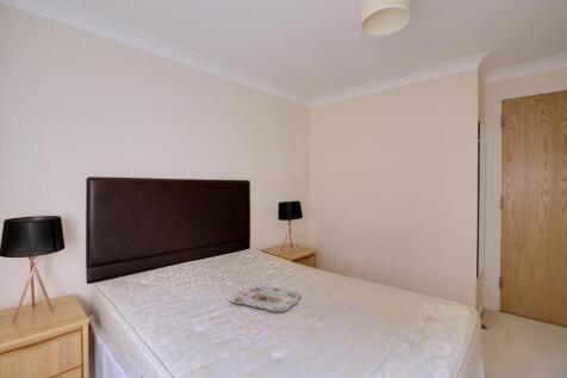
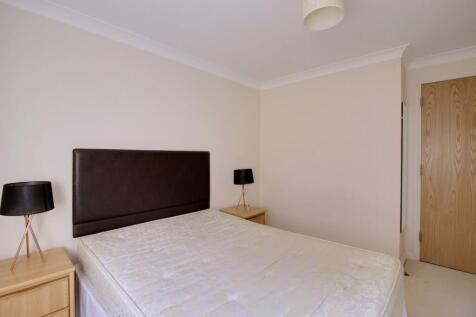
- serving tray [229,284,301,312]
